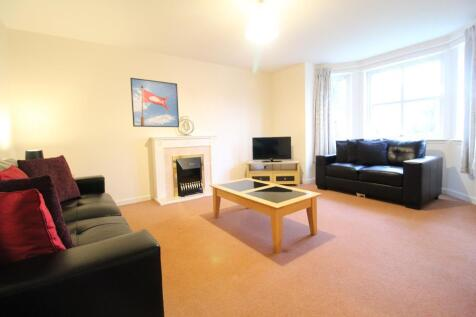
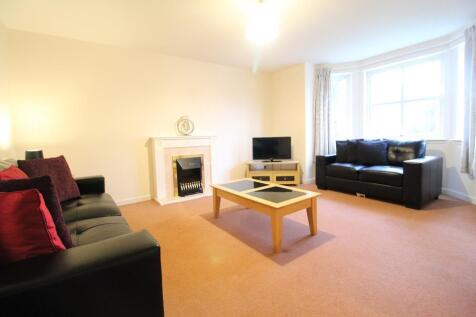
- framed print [129,77,180,128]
